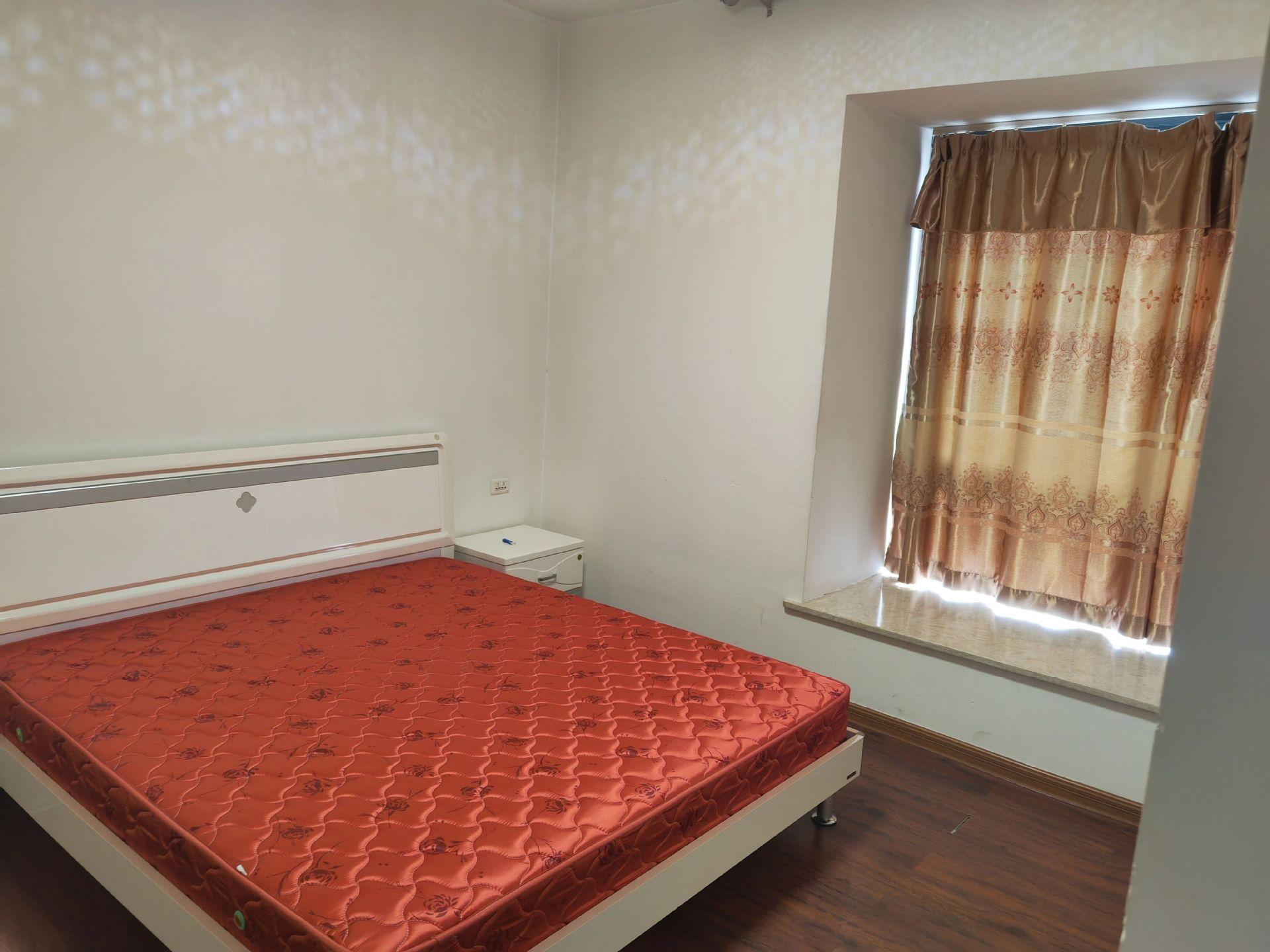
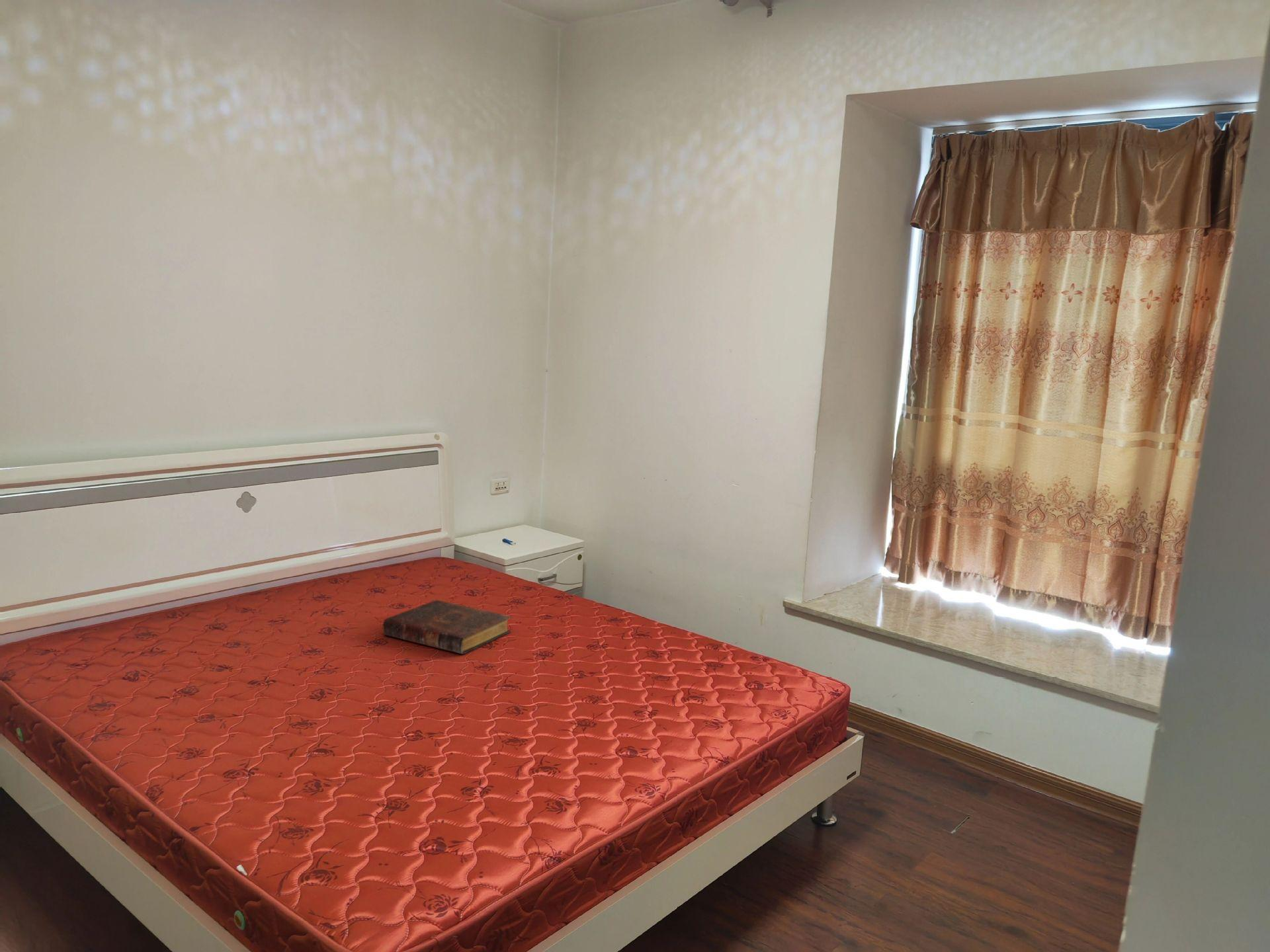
+ book [382,599,513,655]
